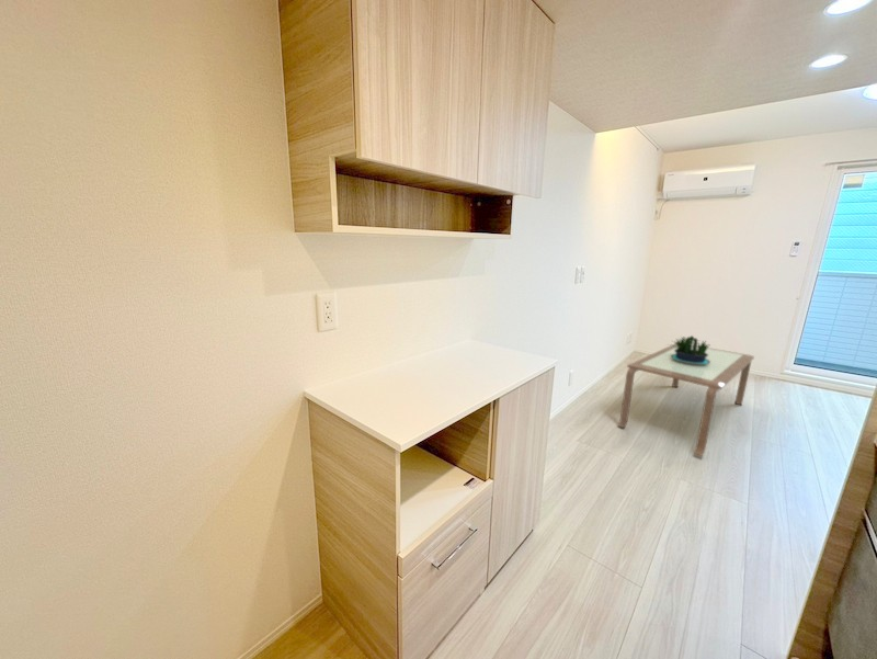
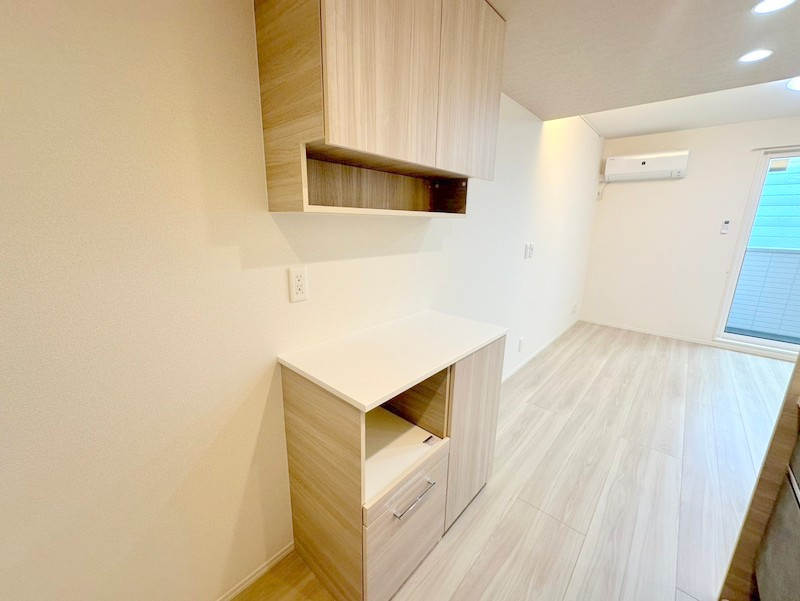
- potted plant [668,334,710,365]
- coffee table [617,343,755,457]
